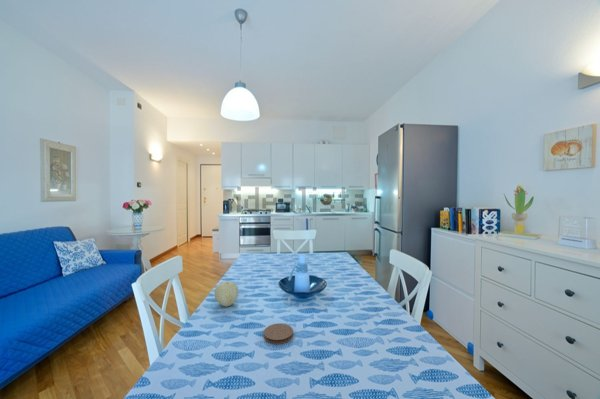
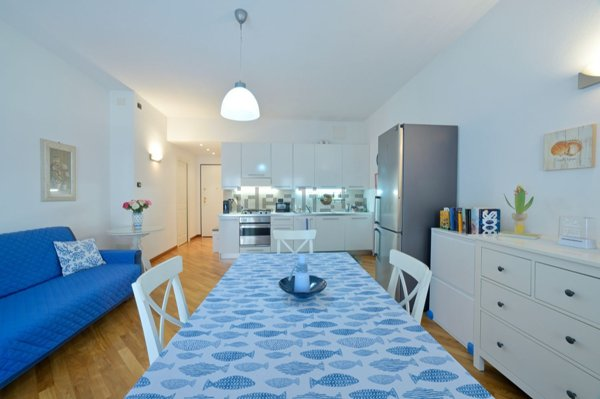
- coaster [263,323,294,345]
- fruit [213,280,239,307]
